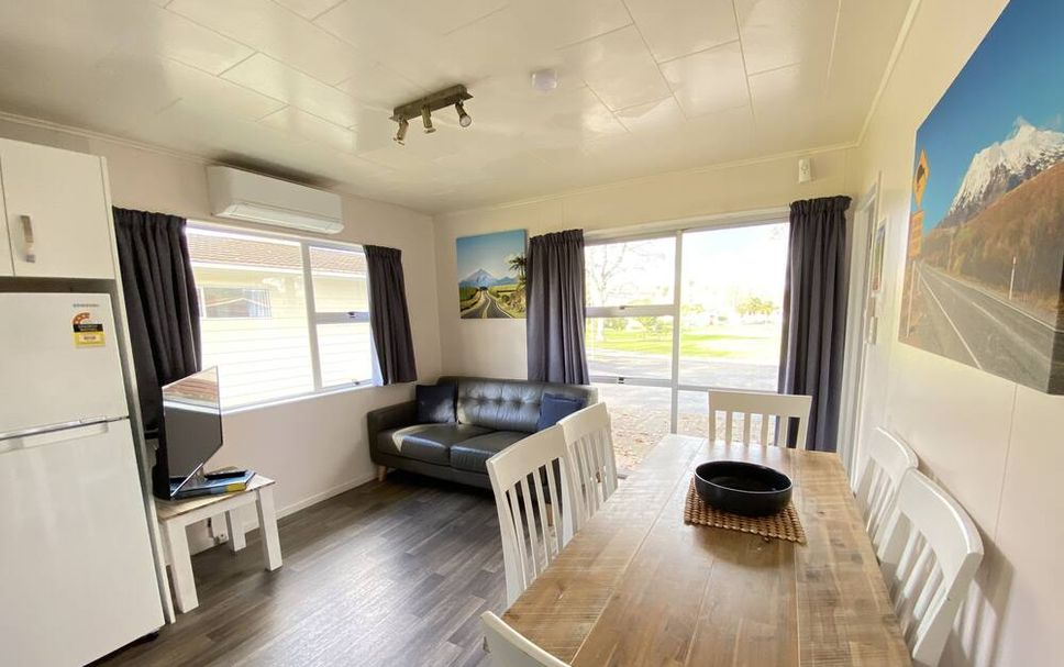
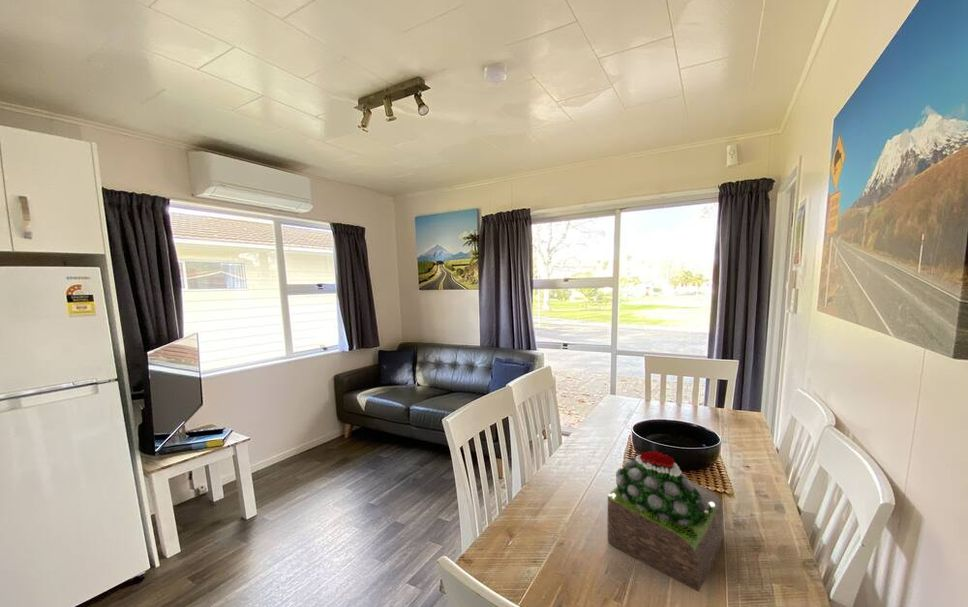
+ succulent plant [607,450,724,593]
